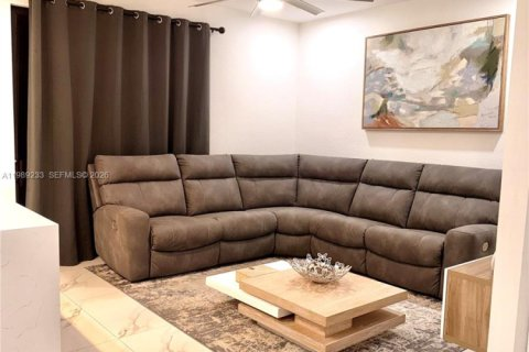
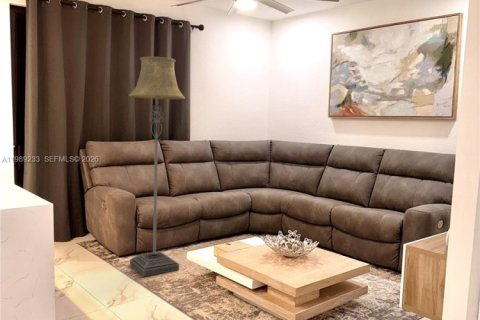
+ floor lamp [128,56,186,277]
